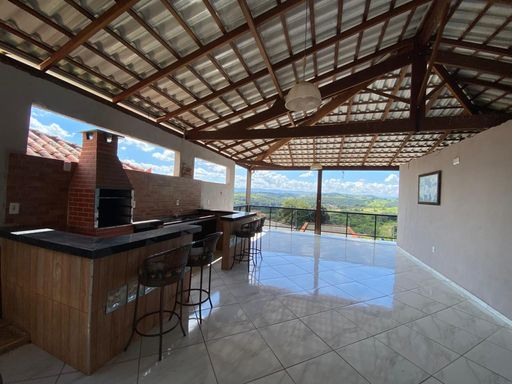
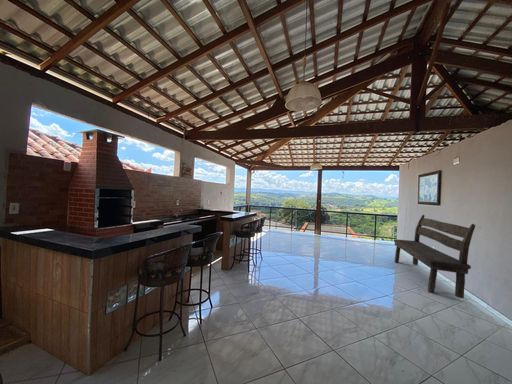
+ bench [393,214,476,299]
